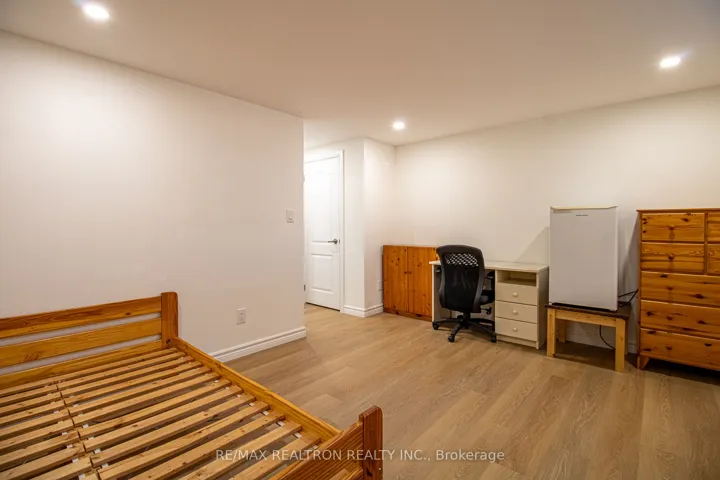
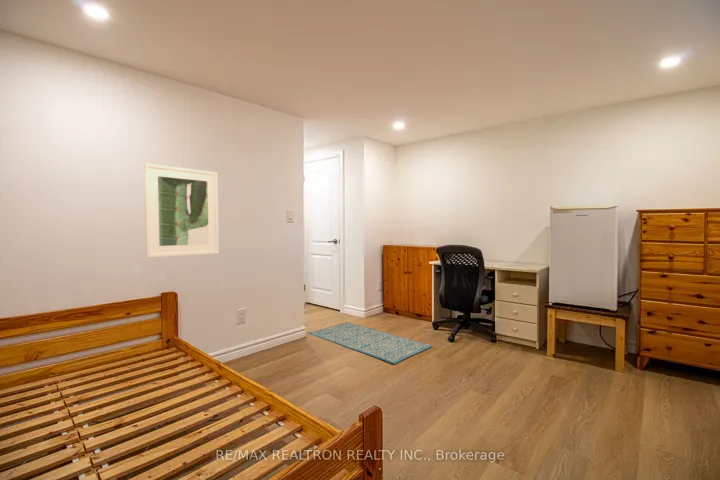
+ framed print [143,162,220,259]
+ rug [307,321,433,365]
